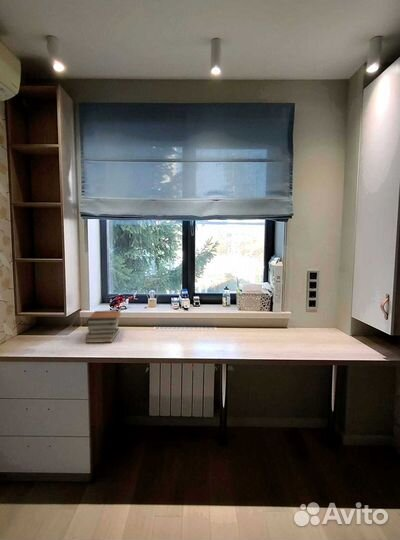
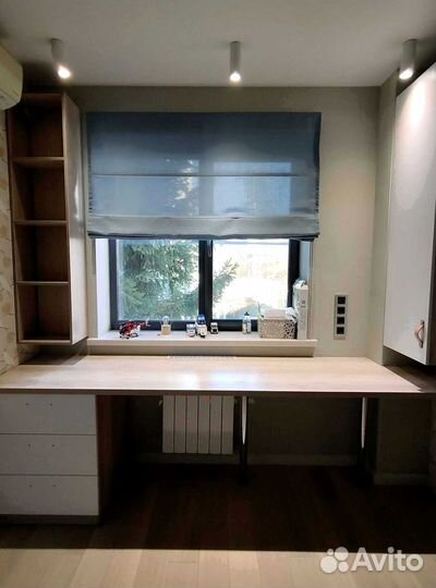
- book stack [84,310,122,344]
